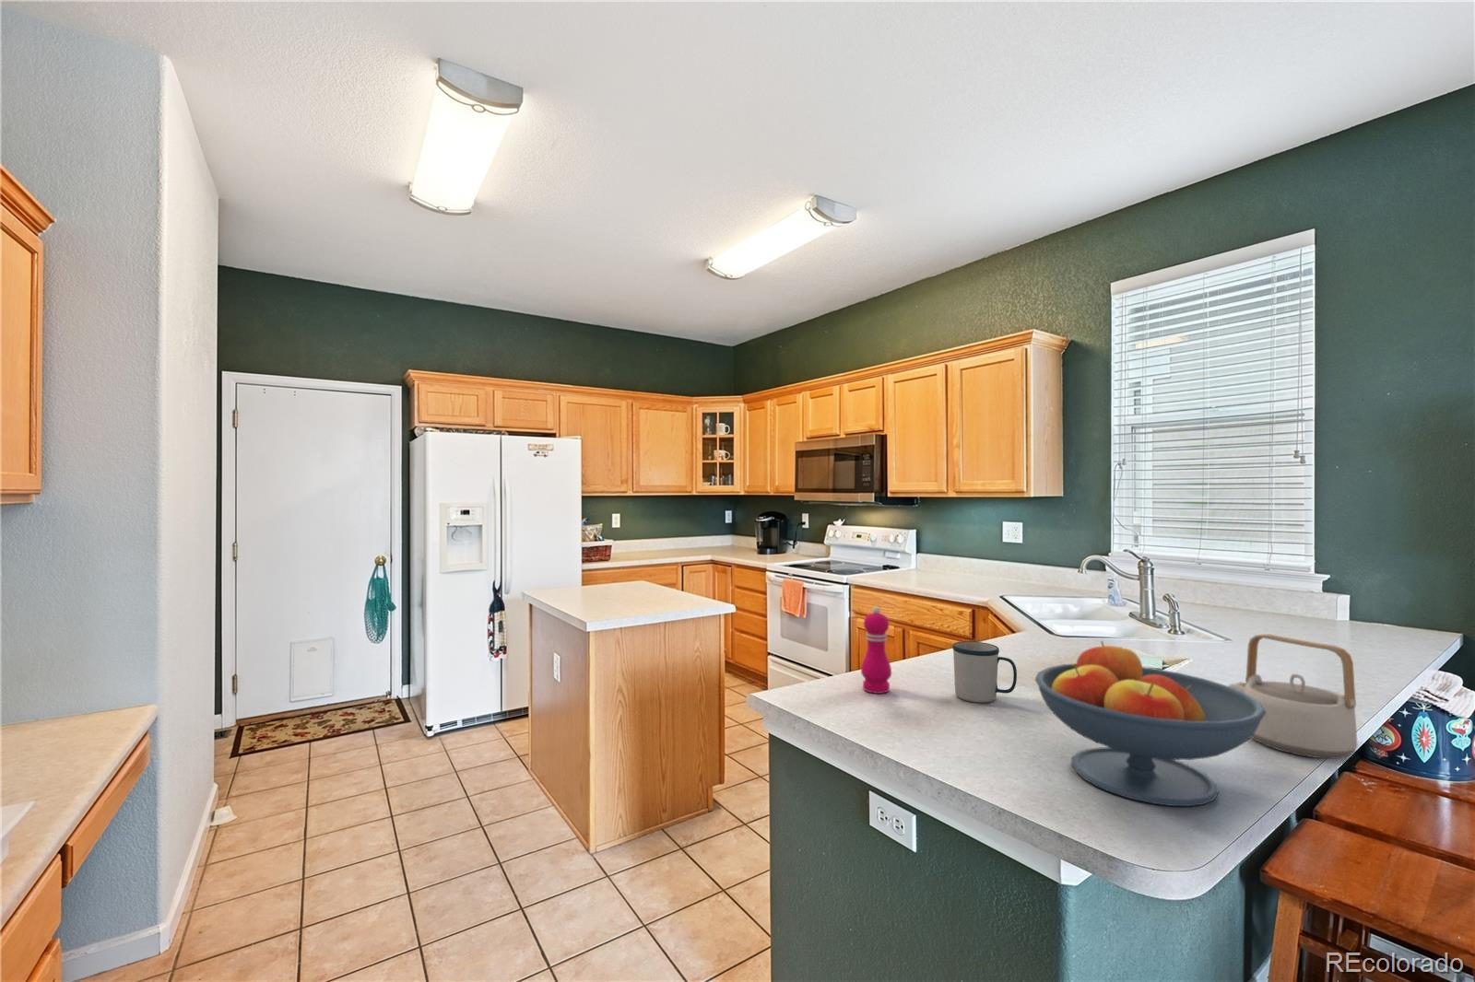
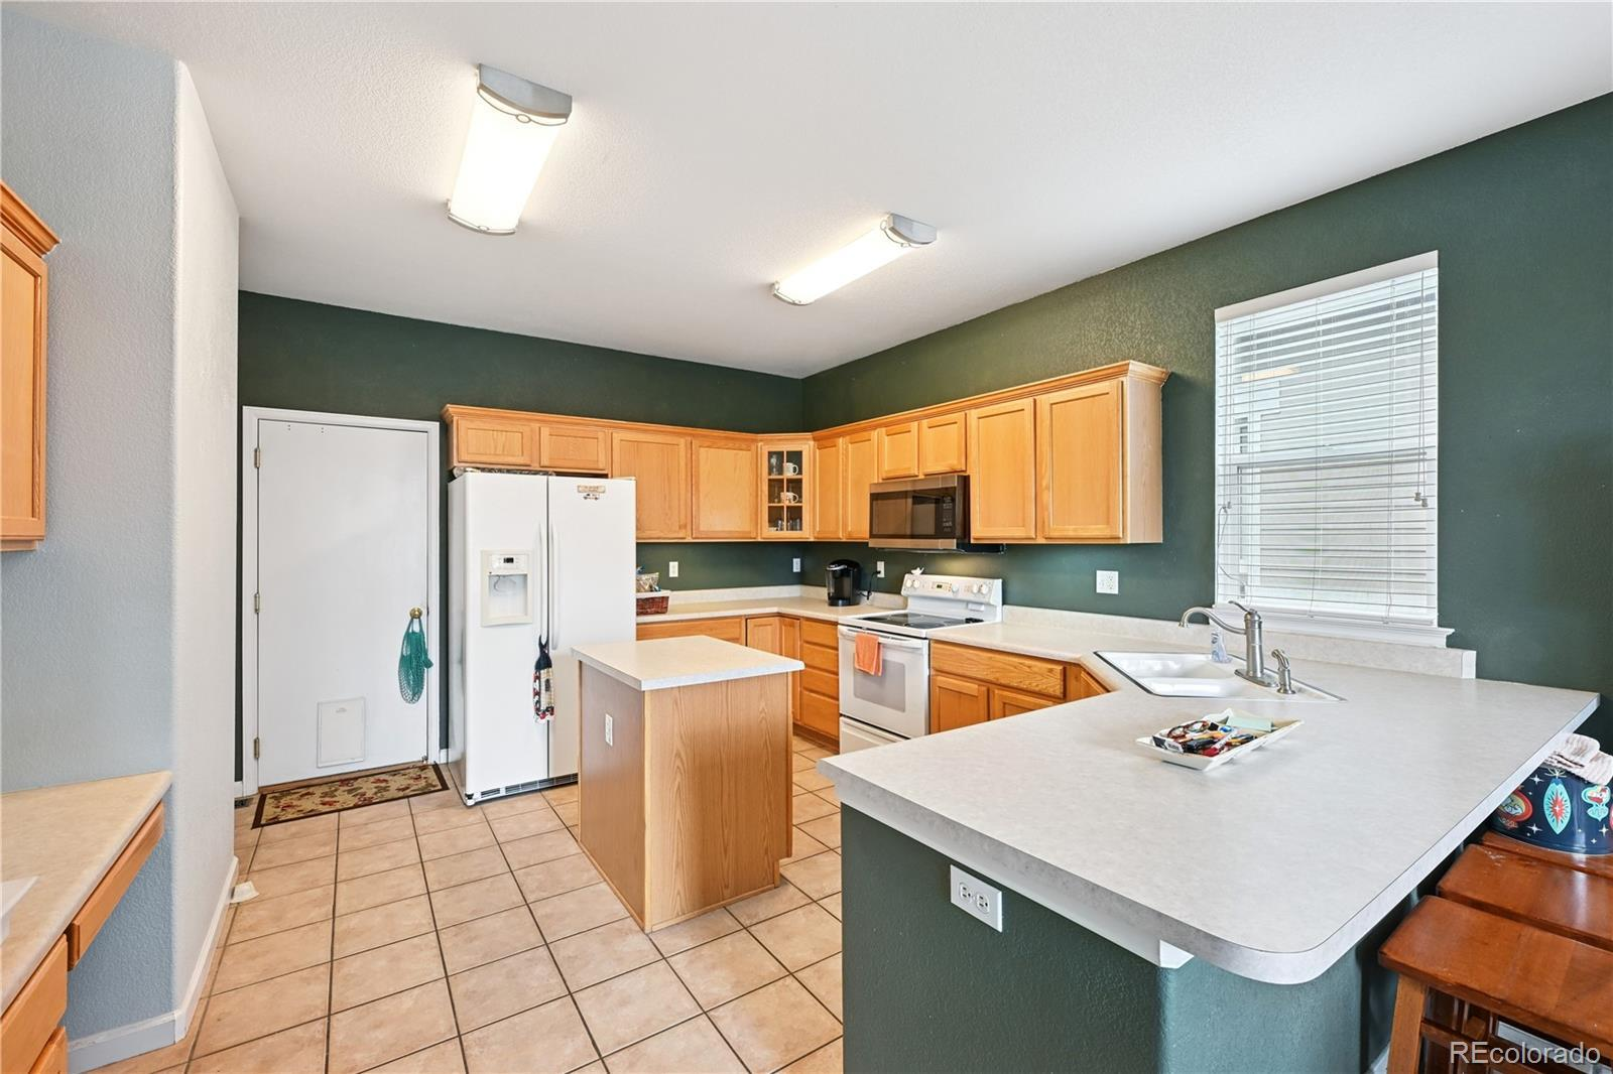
- fruit bowl [1034,640,1266,807]
- teapot [1228,633,1359,760]
- mug [952,640,1018,704]
- pepper mill [860,605,893,695]
